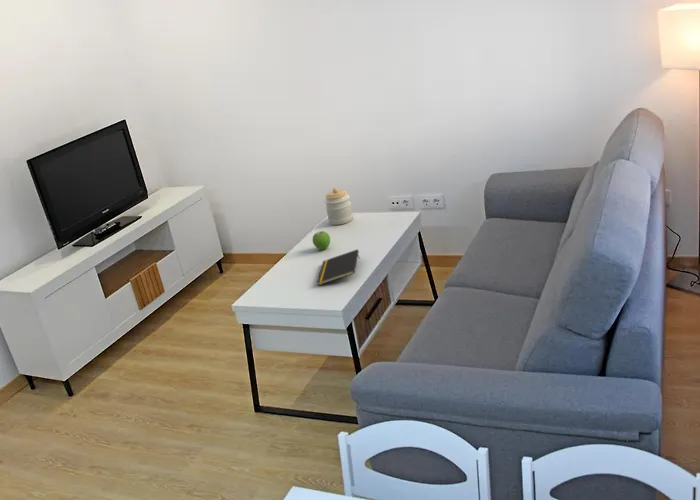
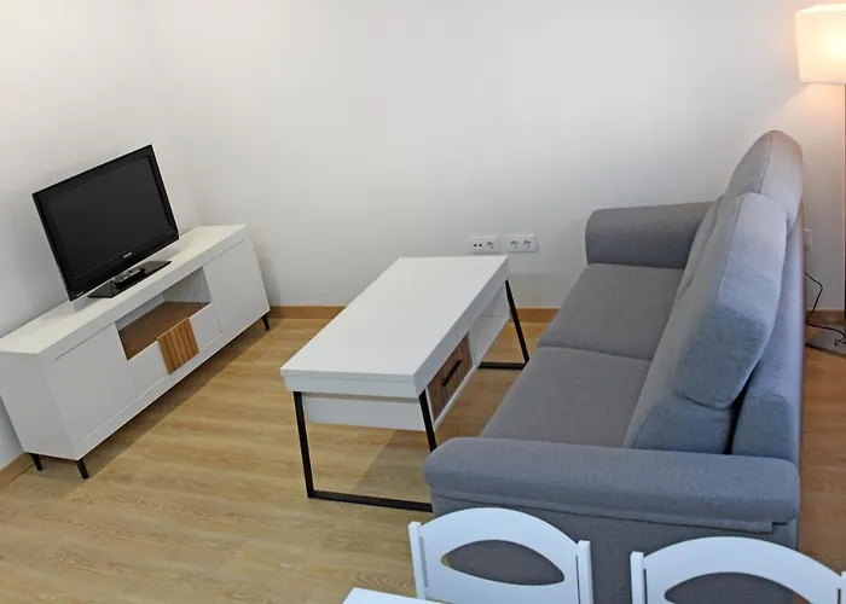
- fruit [312,230,331,251]
- jar [323,187,354,226]
- notepad [316,248,360,286]
